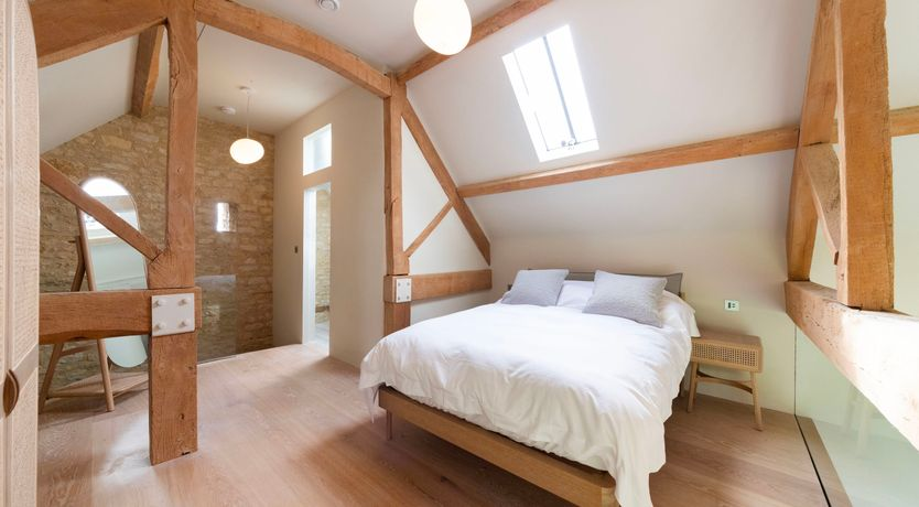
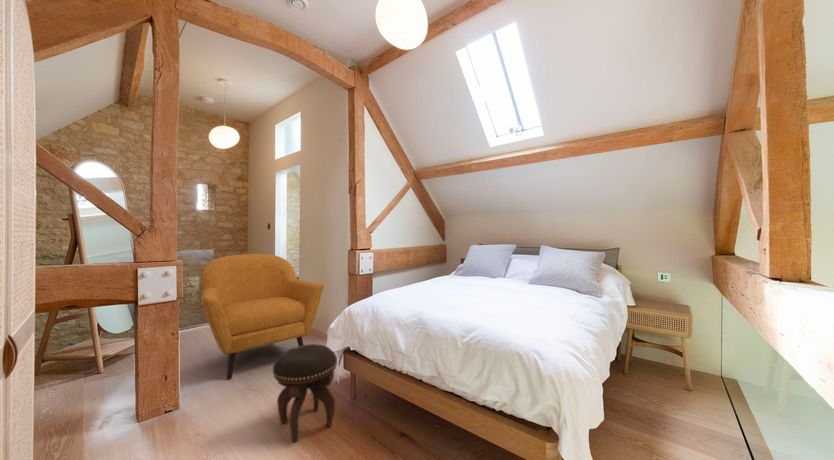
+ footstool [272,343,338,443]
+ armchair [200,253,325,380]
